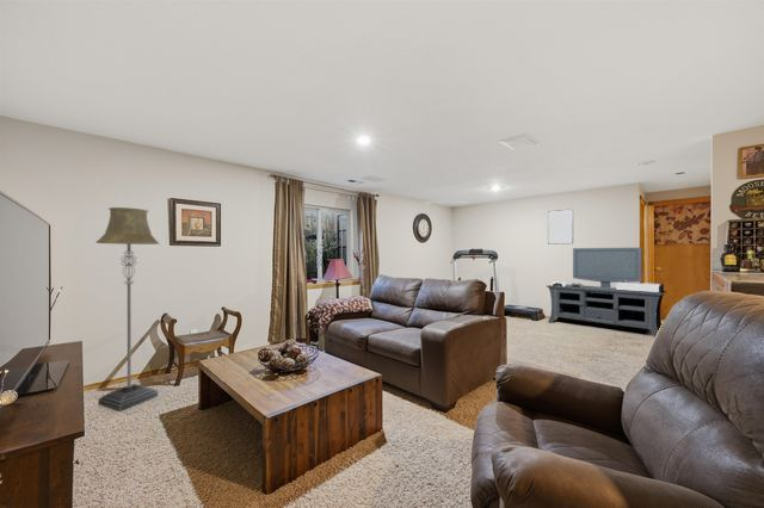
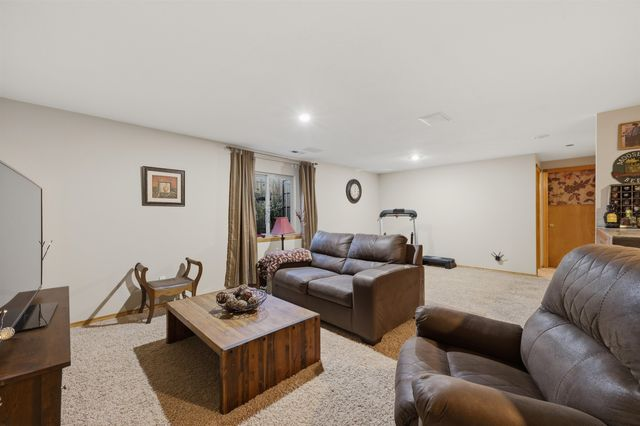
- floor lamp [94,206,160,413]
- media console [546,247,667,339]
- writing board [547,207,574,246]
